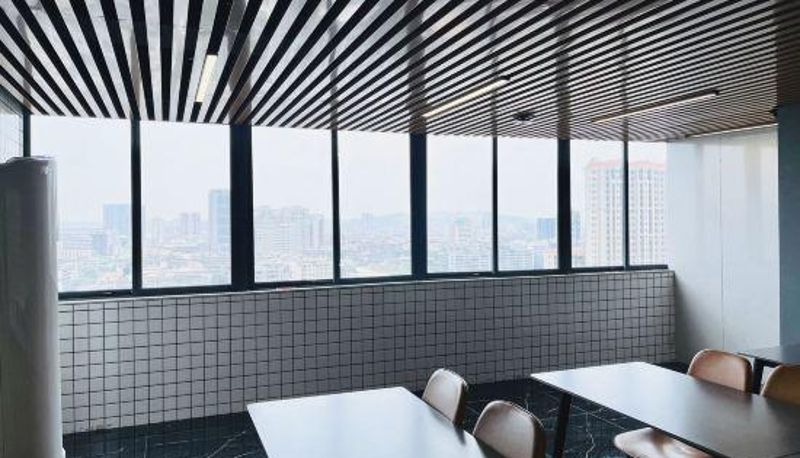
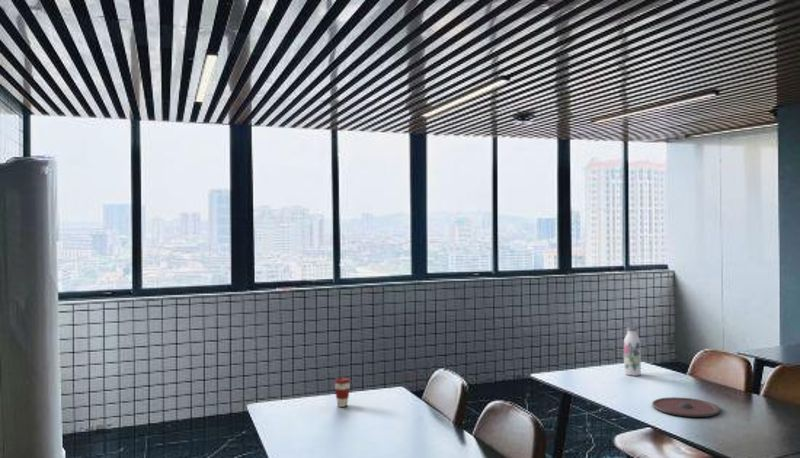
+ water bottle [623,326,642,377]
+ coffee cup [333,377,352,408]
+ plate [651,396,721,418]
